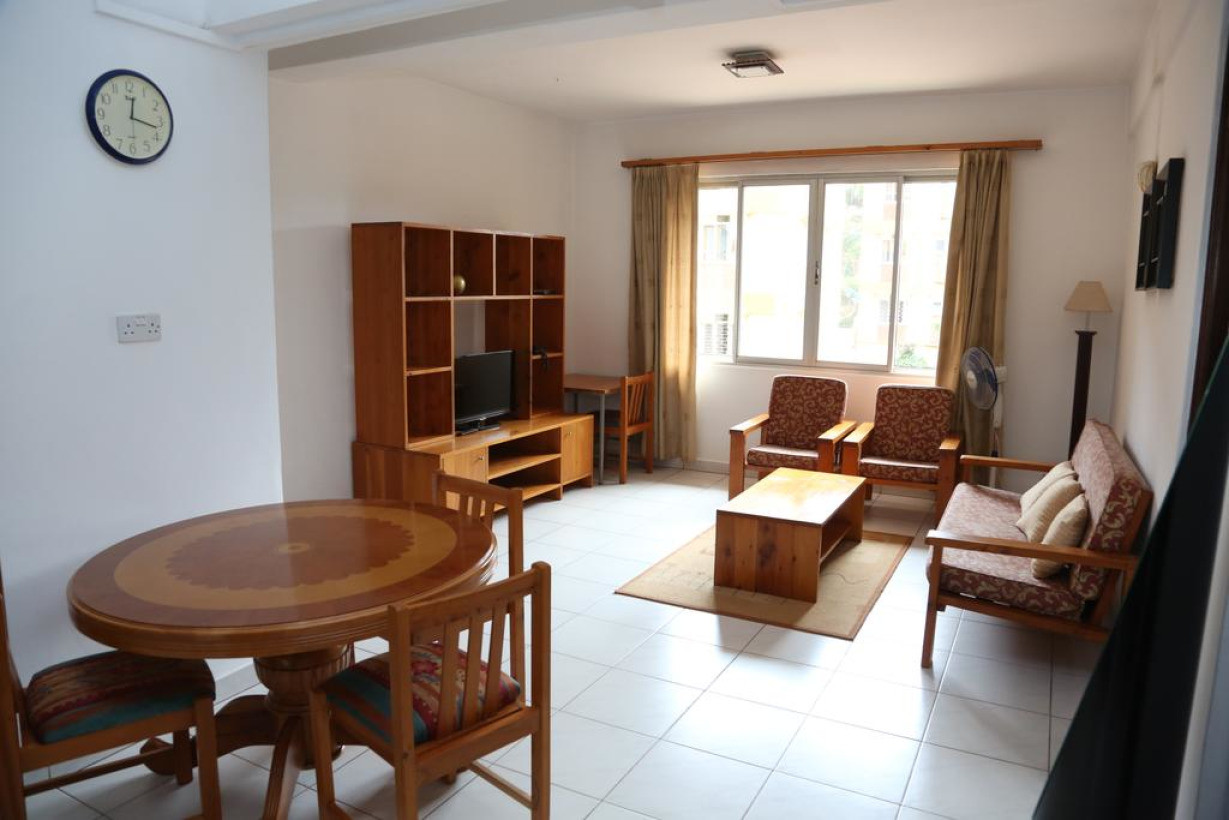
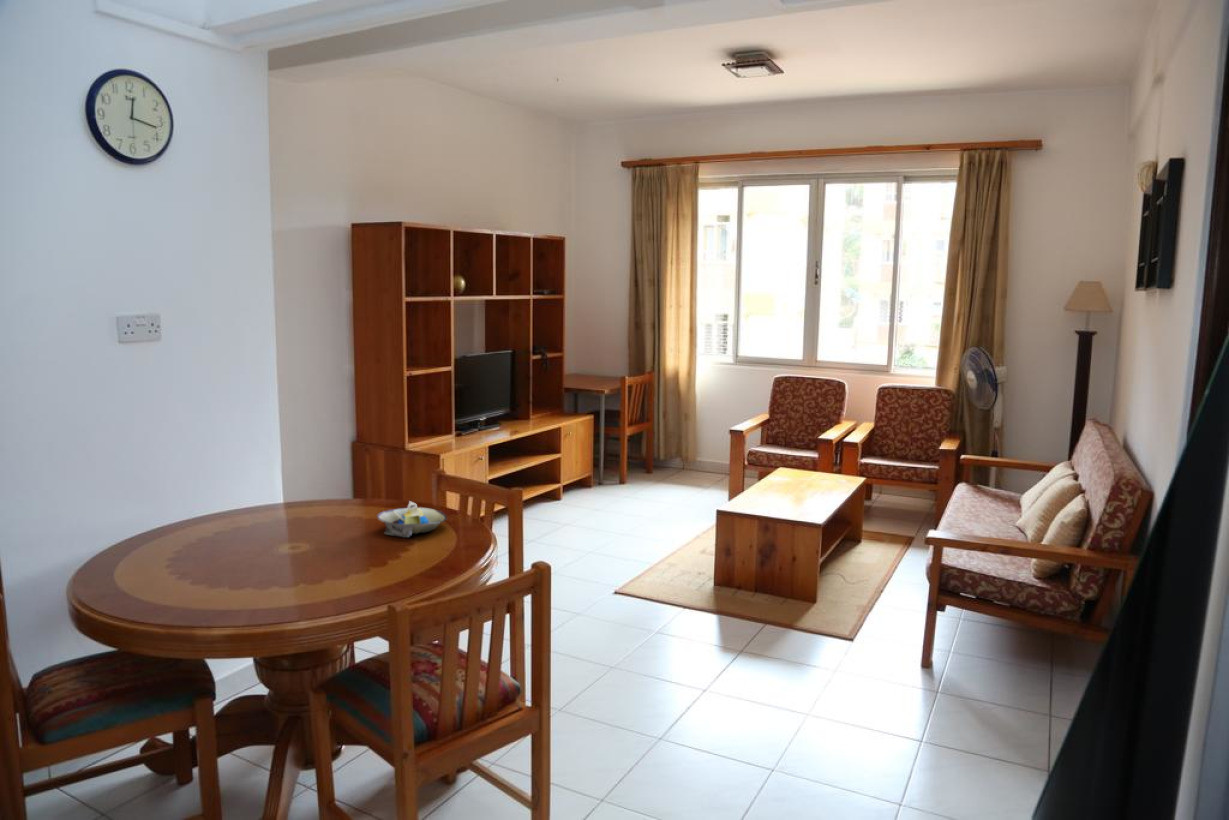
+ decorative bowl [376,500,448,538]
